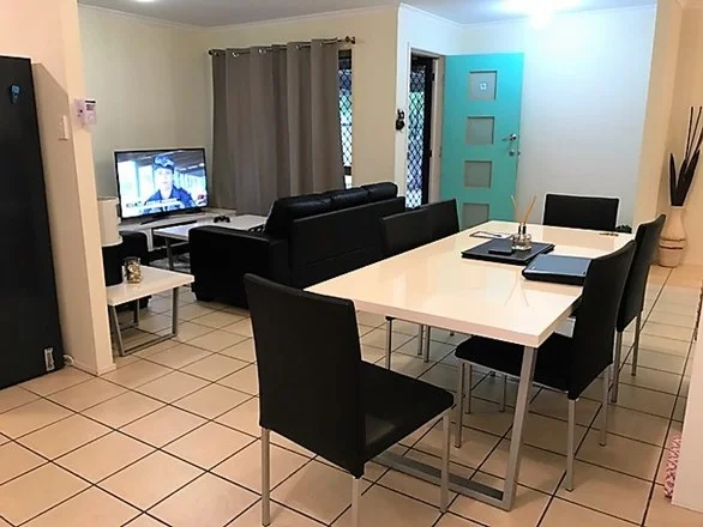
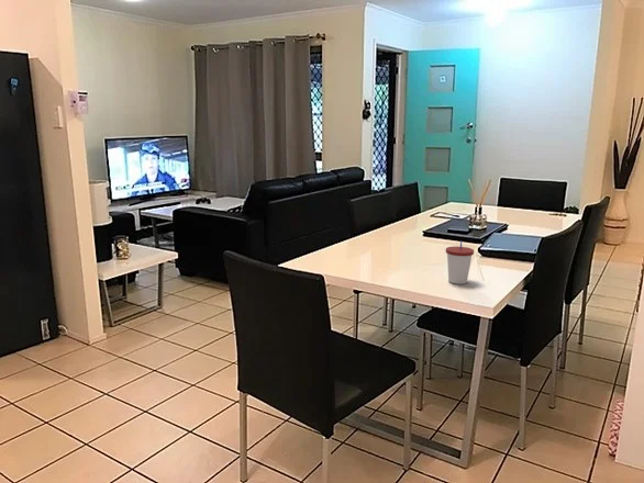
+ cup [445,239,475,285]
